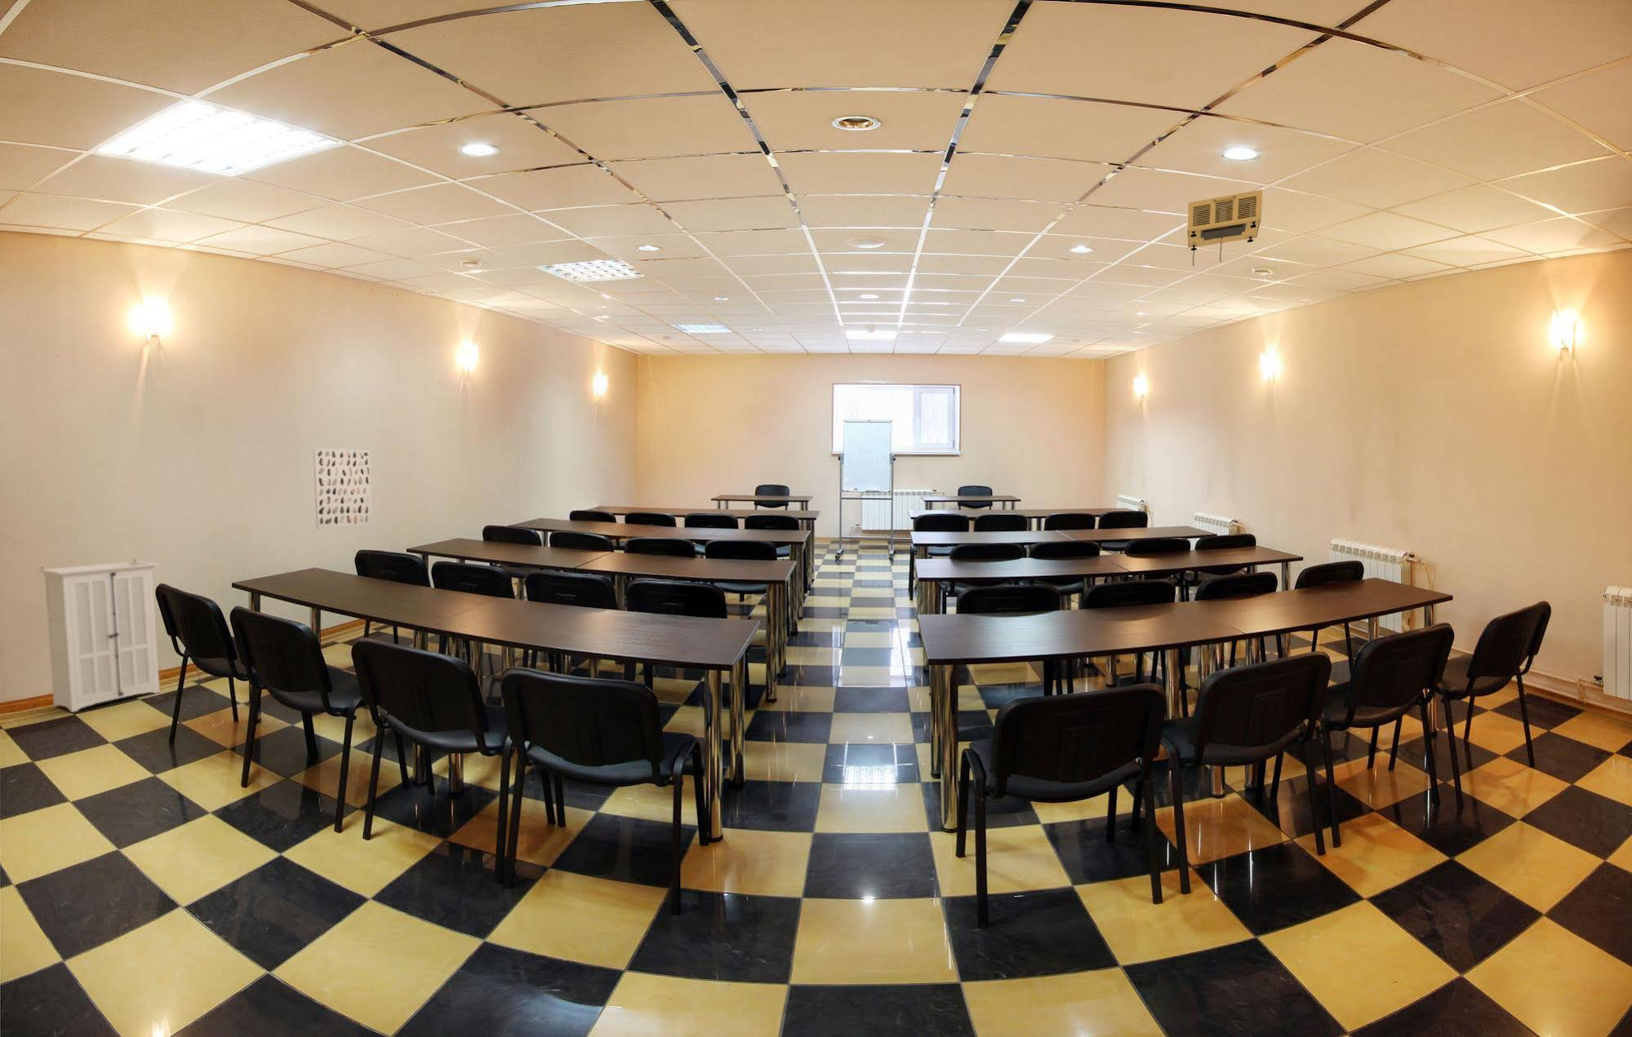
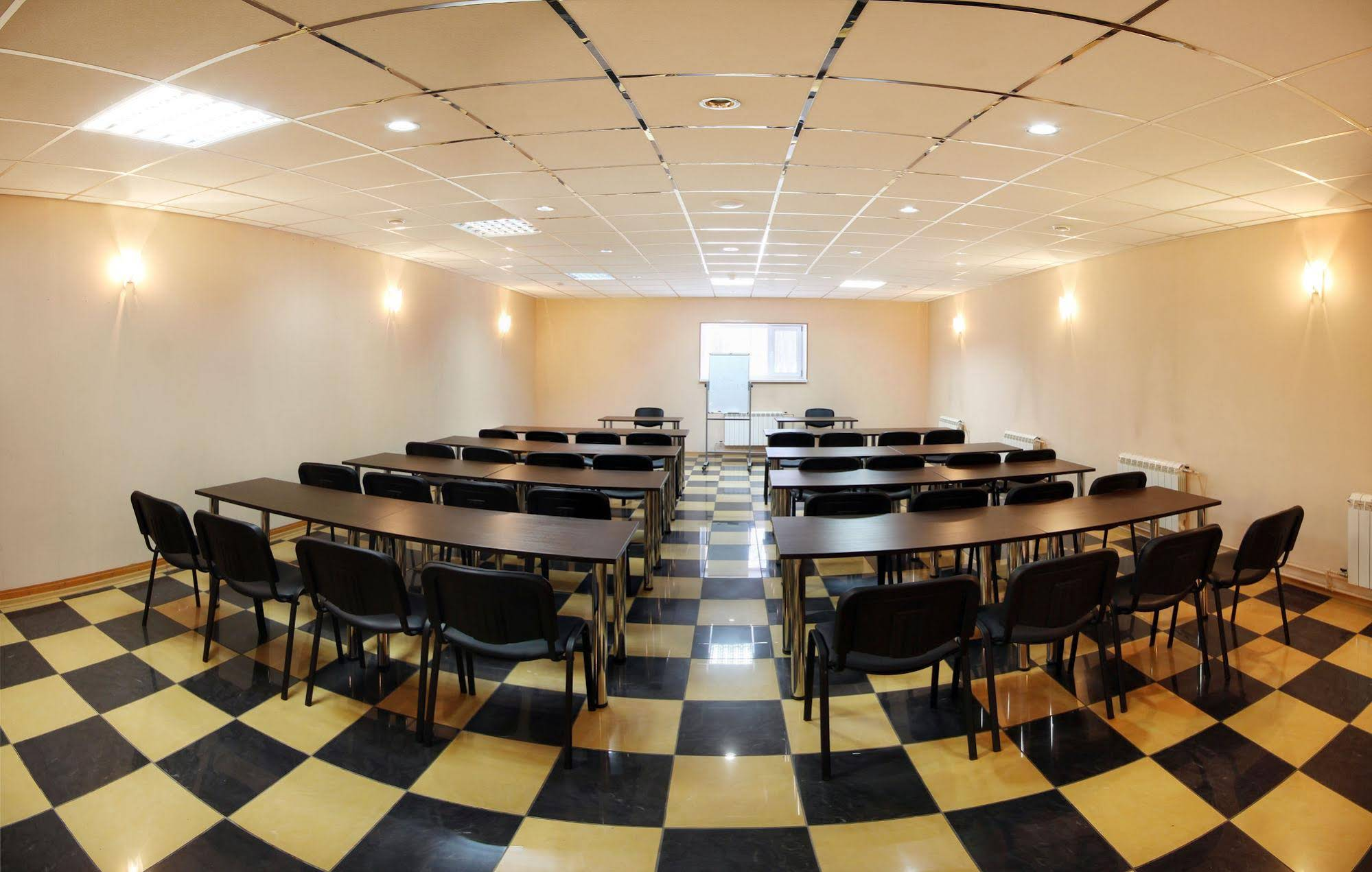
- projector [1187,188,1263,266]
- storage cabinet [38,558,161,714]
- wall art [312,447,374,529]
